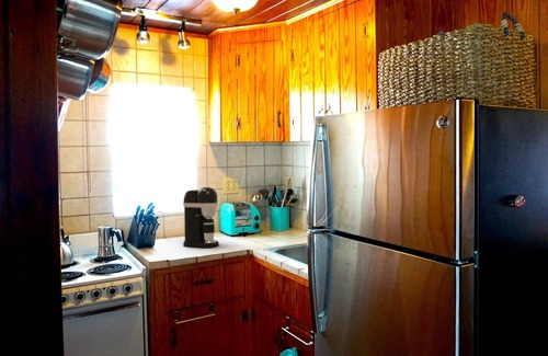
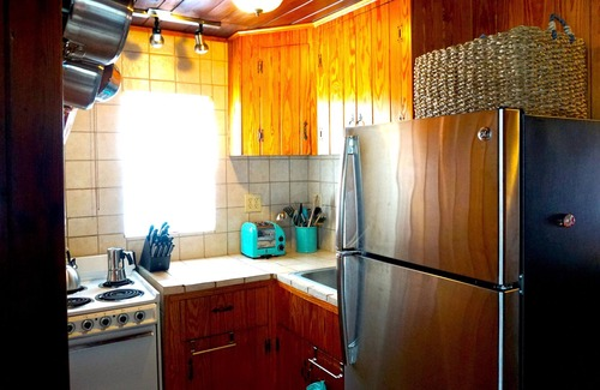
- coffee maker [182,186,220,249]
